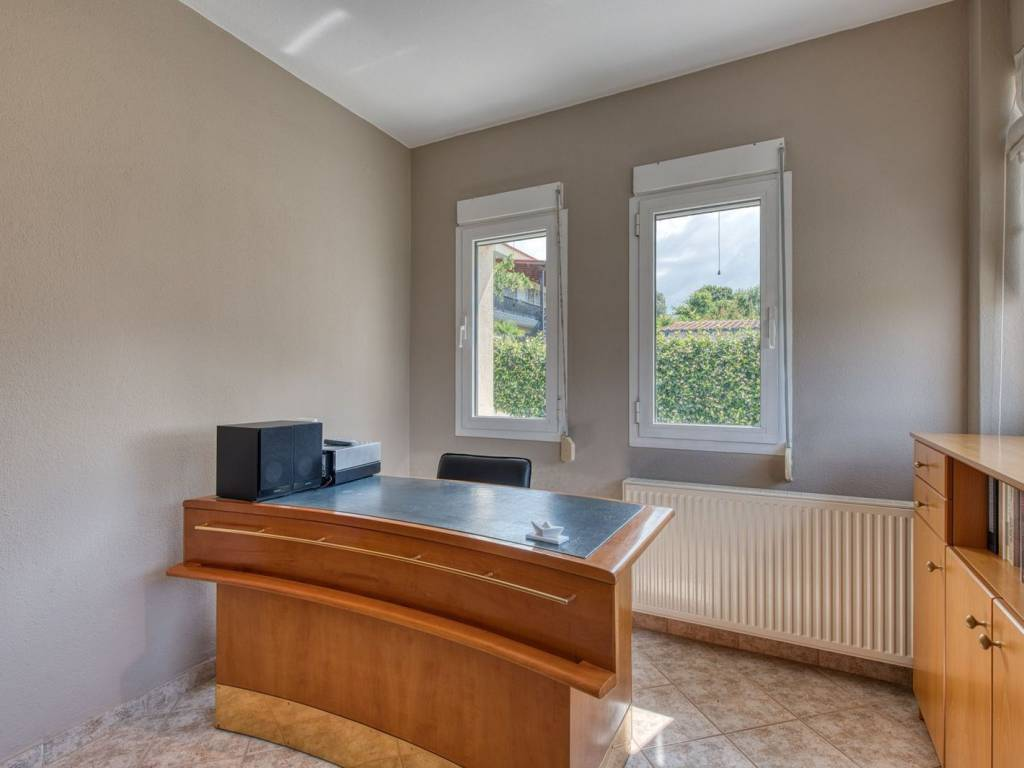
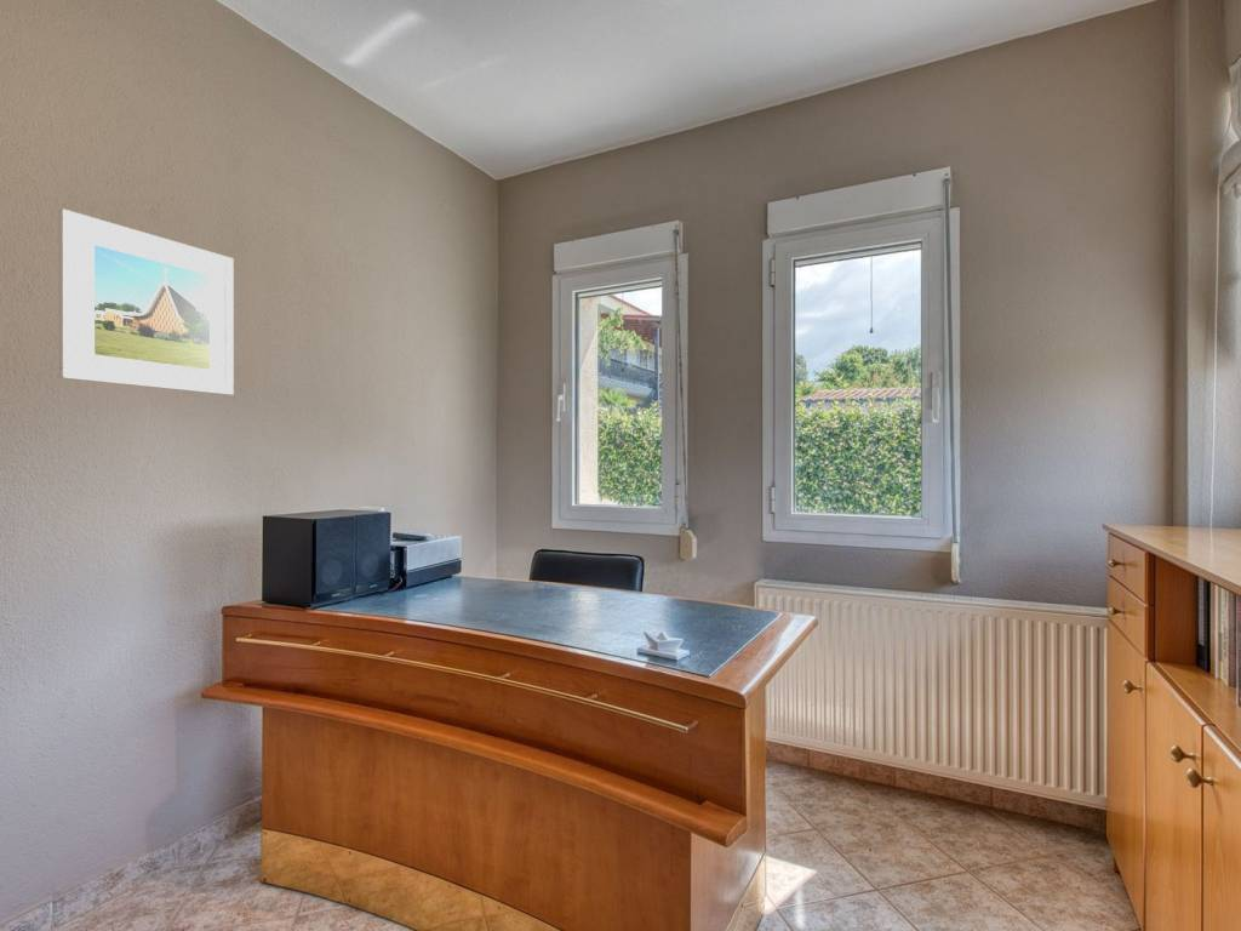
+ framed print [58,207,235,396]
